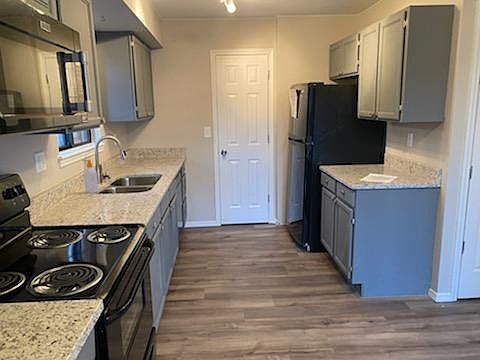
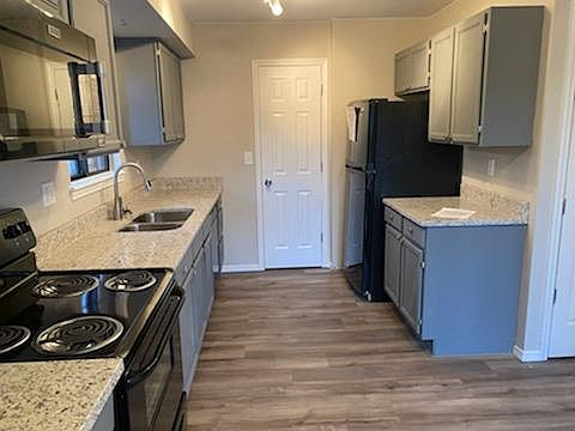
- soap bottle [81,159,99,194]
